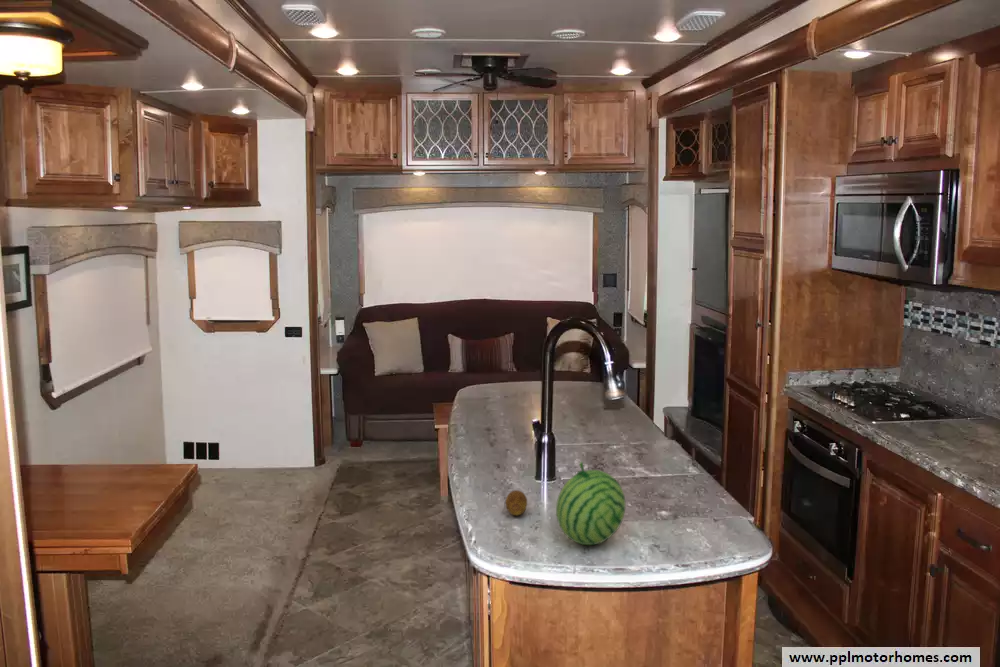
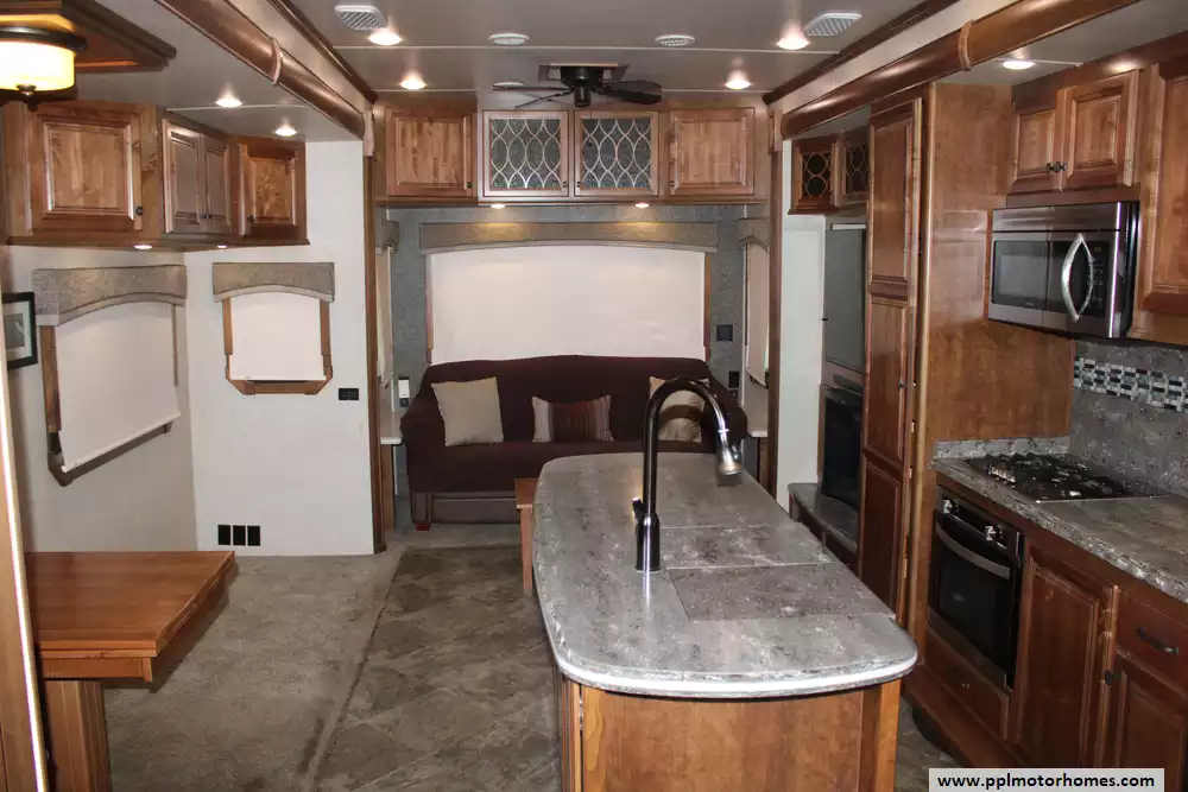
- fruit [555,461,626,546]
- fruit [505,489,528,517]
